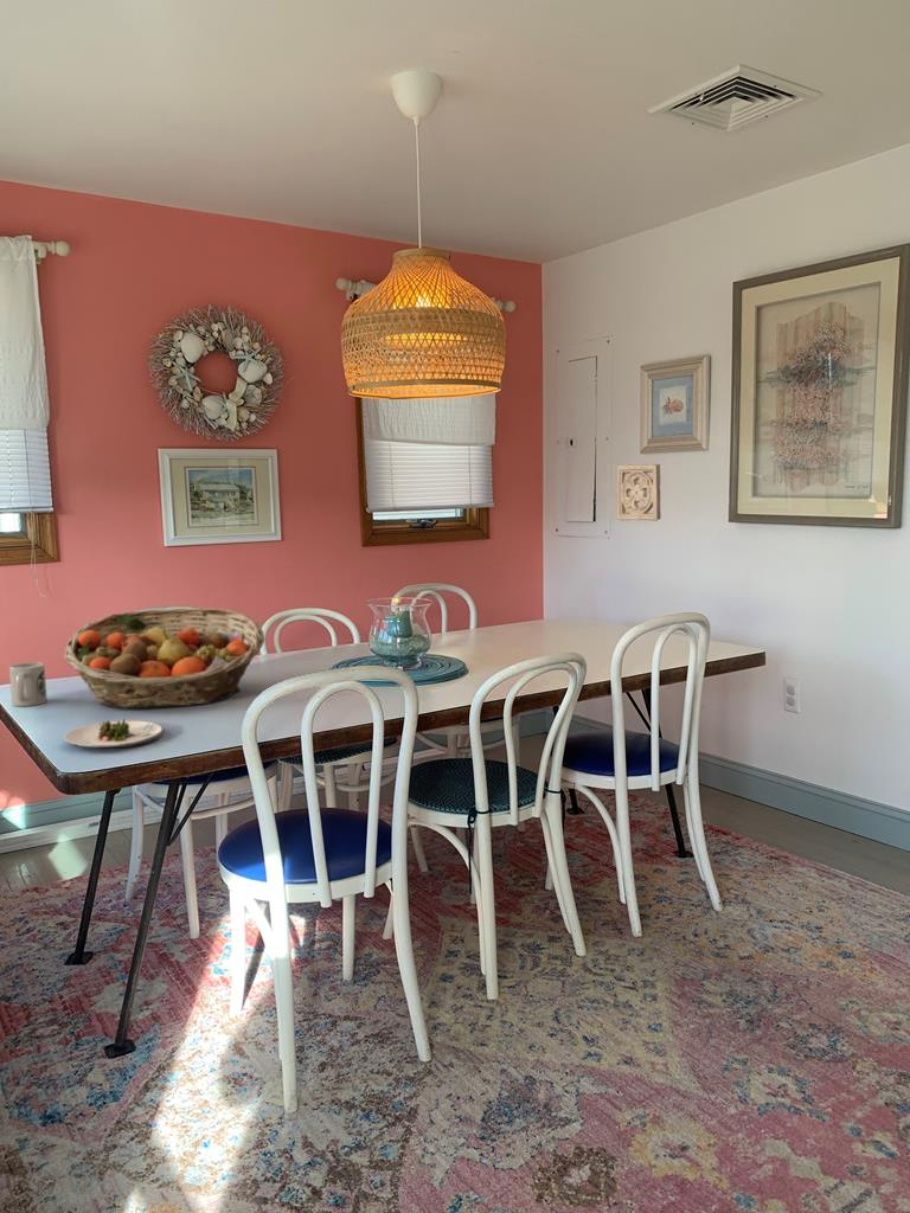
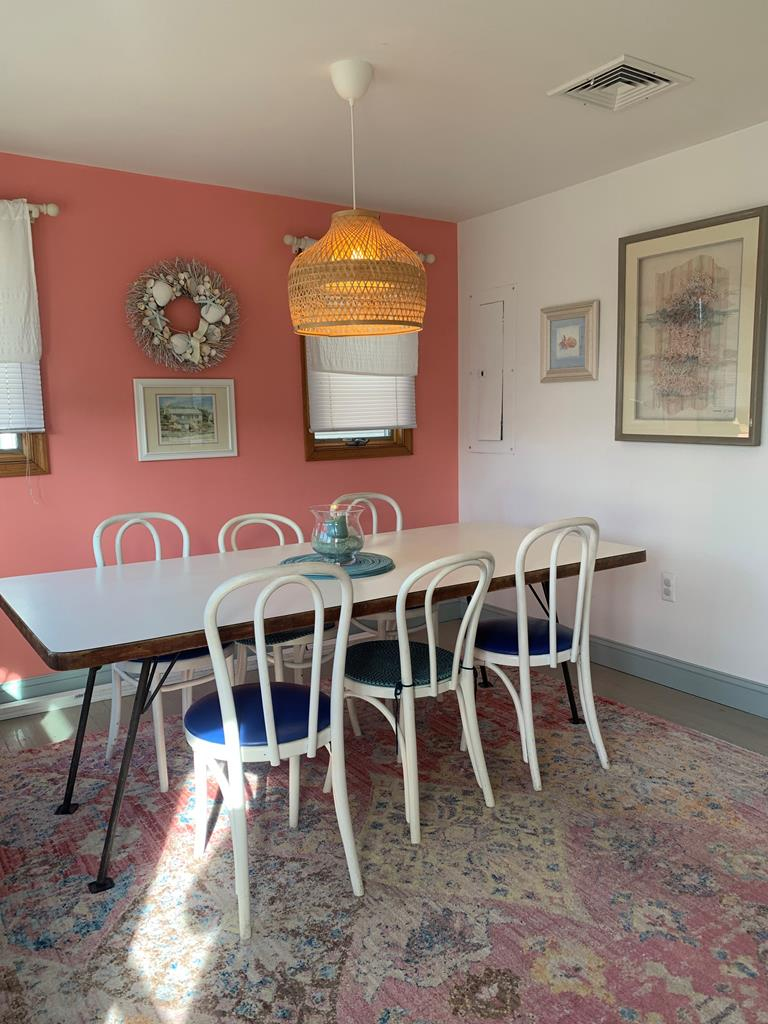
- fruit basket [63,606,265,710]
- mug [8,661,49,707]
- salad plate [63,718,164,749]
- wall ornament [615,463,661,522]
